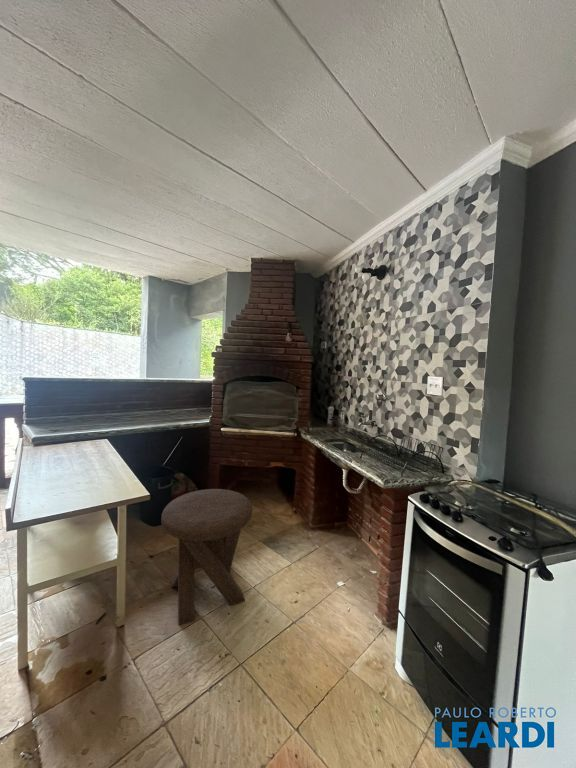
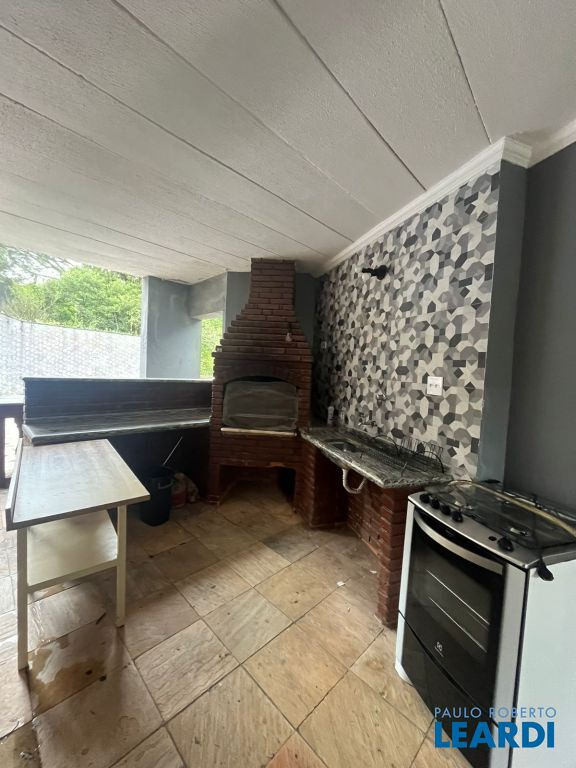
- music stool [160,488,253,626]
